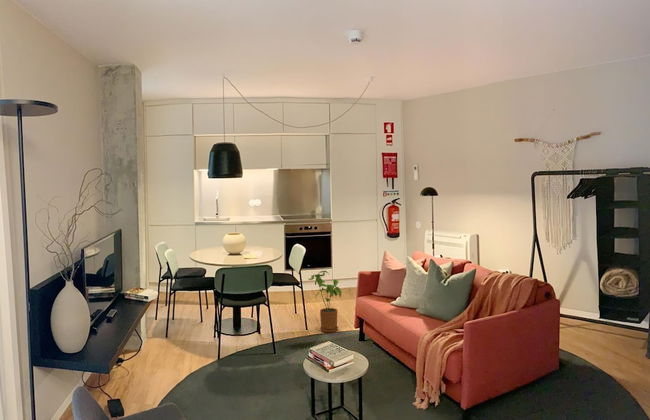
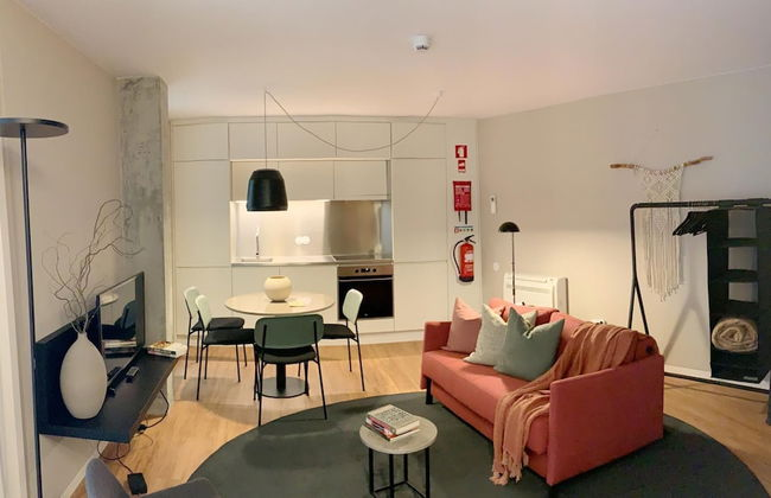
- house plant [307,270,342,333]
